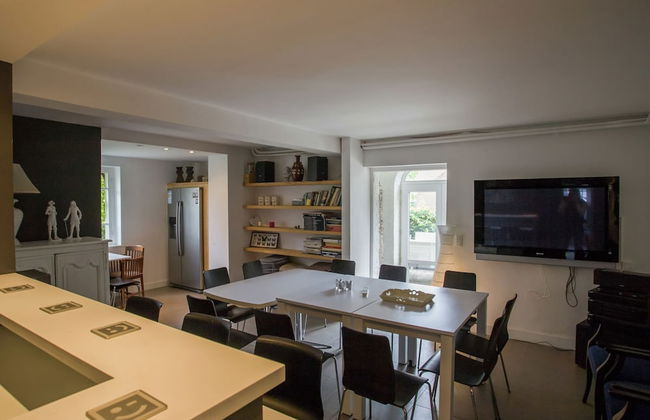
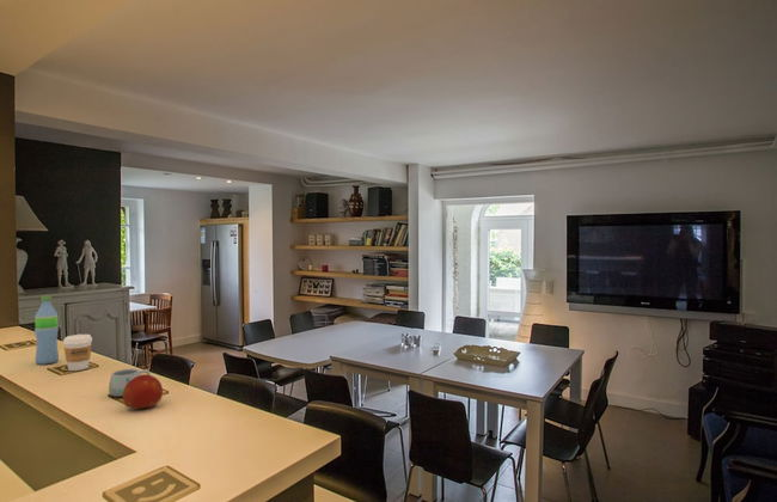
+ water bottle [33,294,60,366]
+ mug [108,368,152,398]
+ fruit [121,373,164,411]
+ coffee cup [62,333,93,372]
